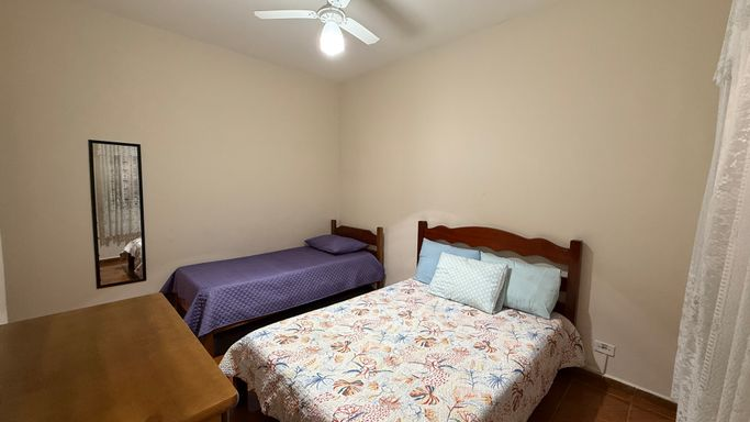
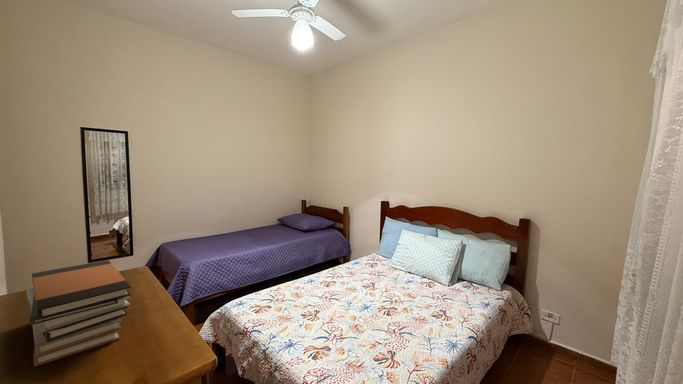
+ book stack [26,259,132,368]
